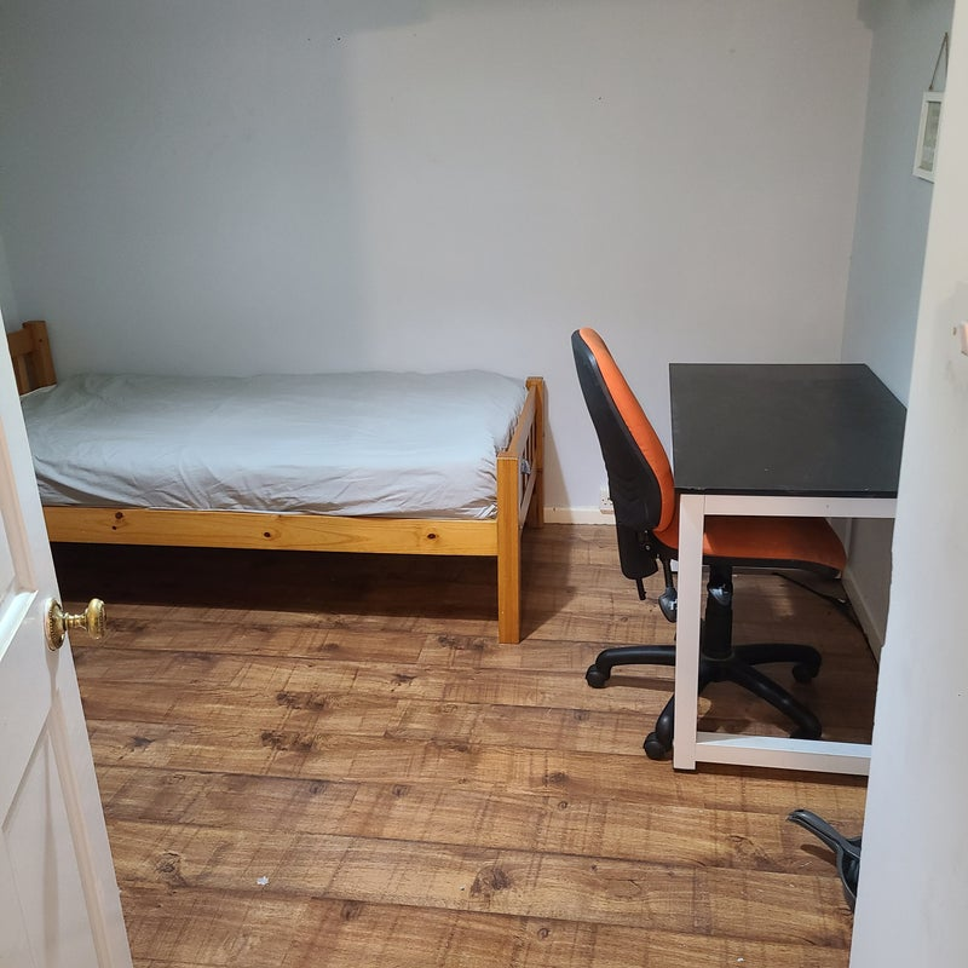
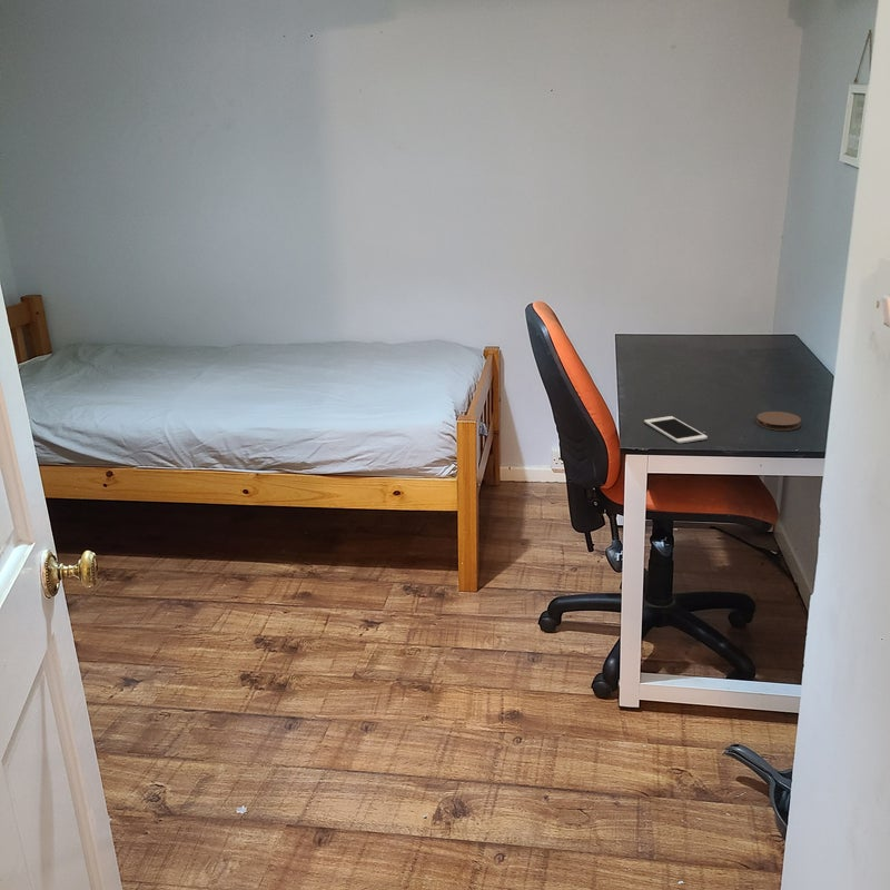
+ cell phone [643,415,709,444]
+ coaster [755,411,802,432]
